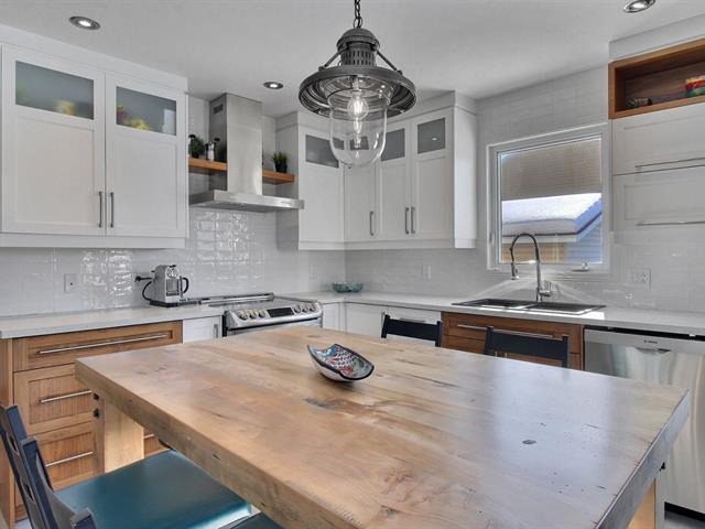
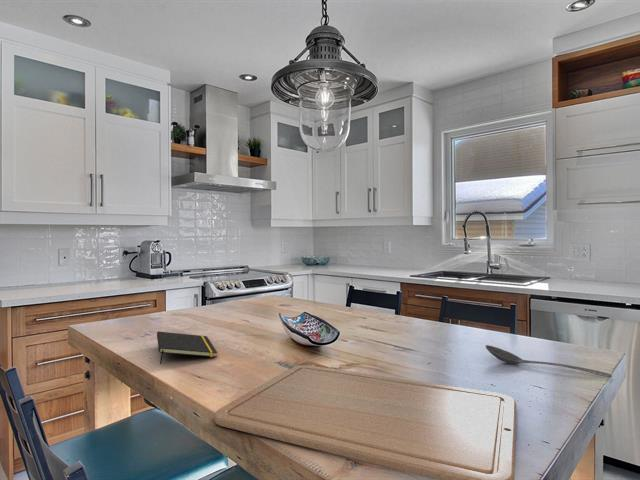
+ notepad [156,331,218,365]
+ chopping board [213,364,517,480]
+ stirrer [485,344,613,378]
